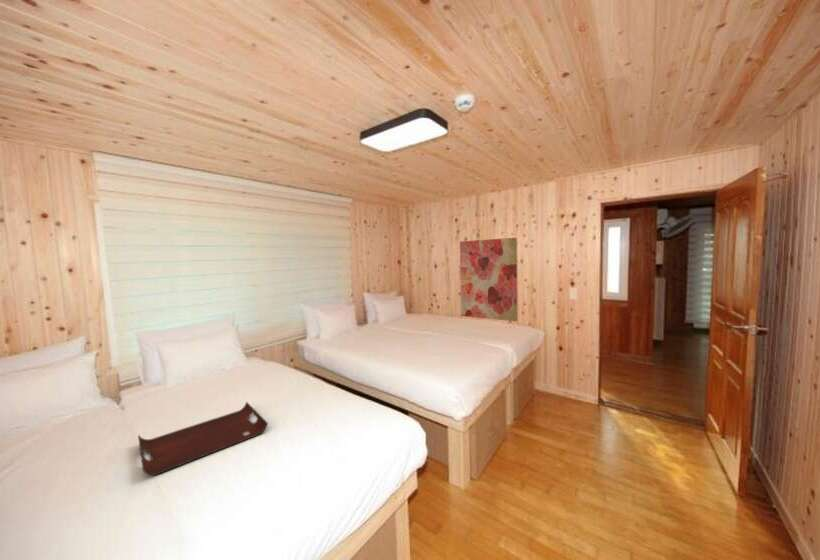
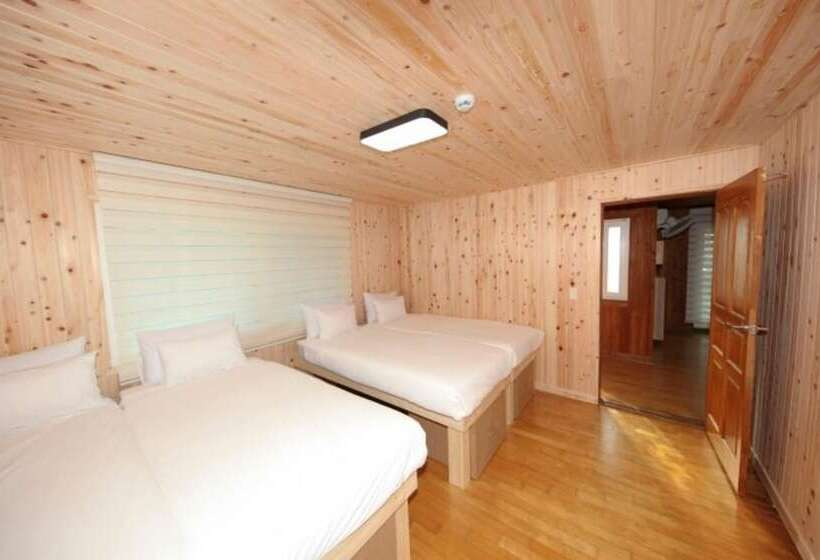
- wall art [459,237,519,322]
- serving tray [137,401,269,476]
